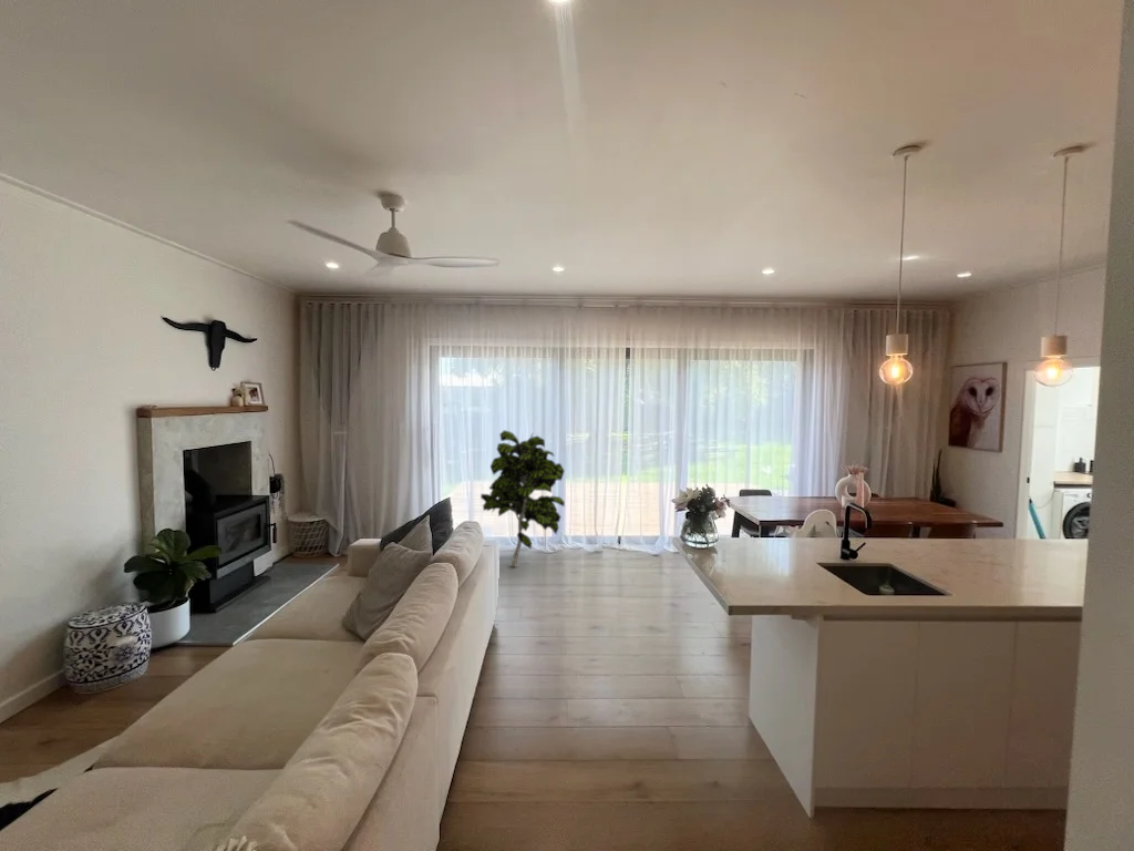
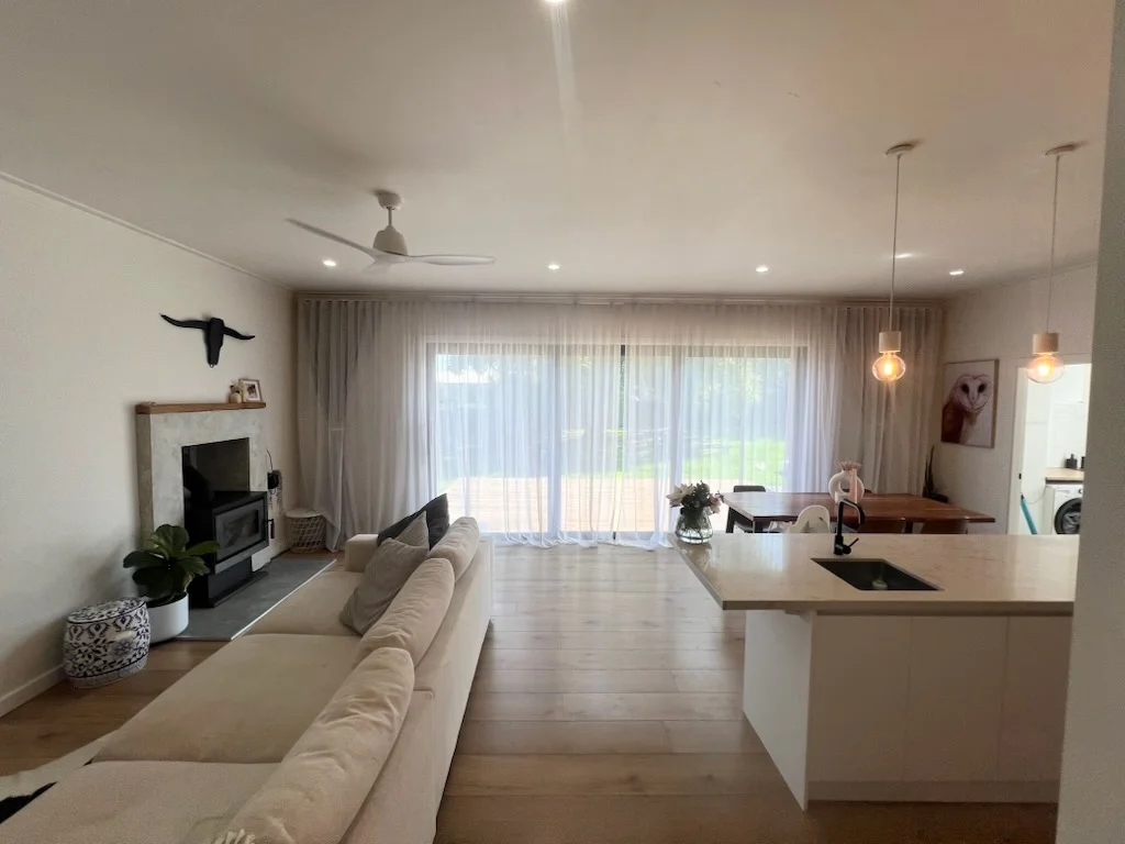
- indoor plant [480,429,566,568]
